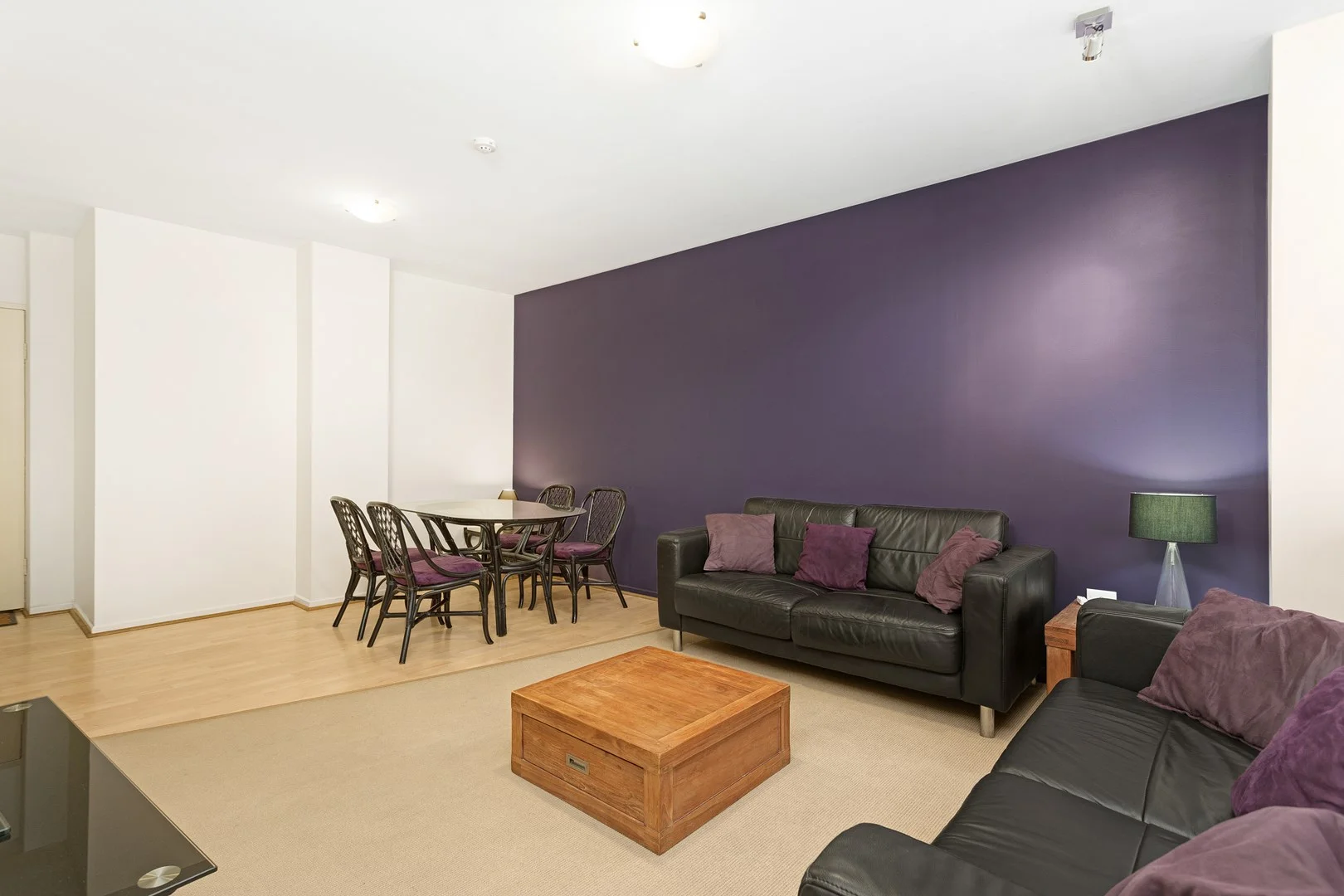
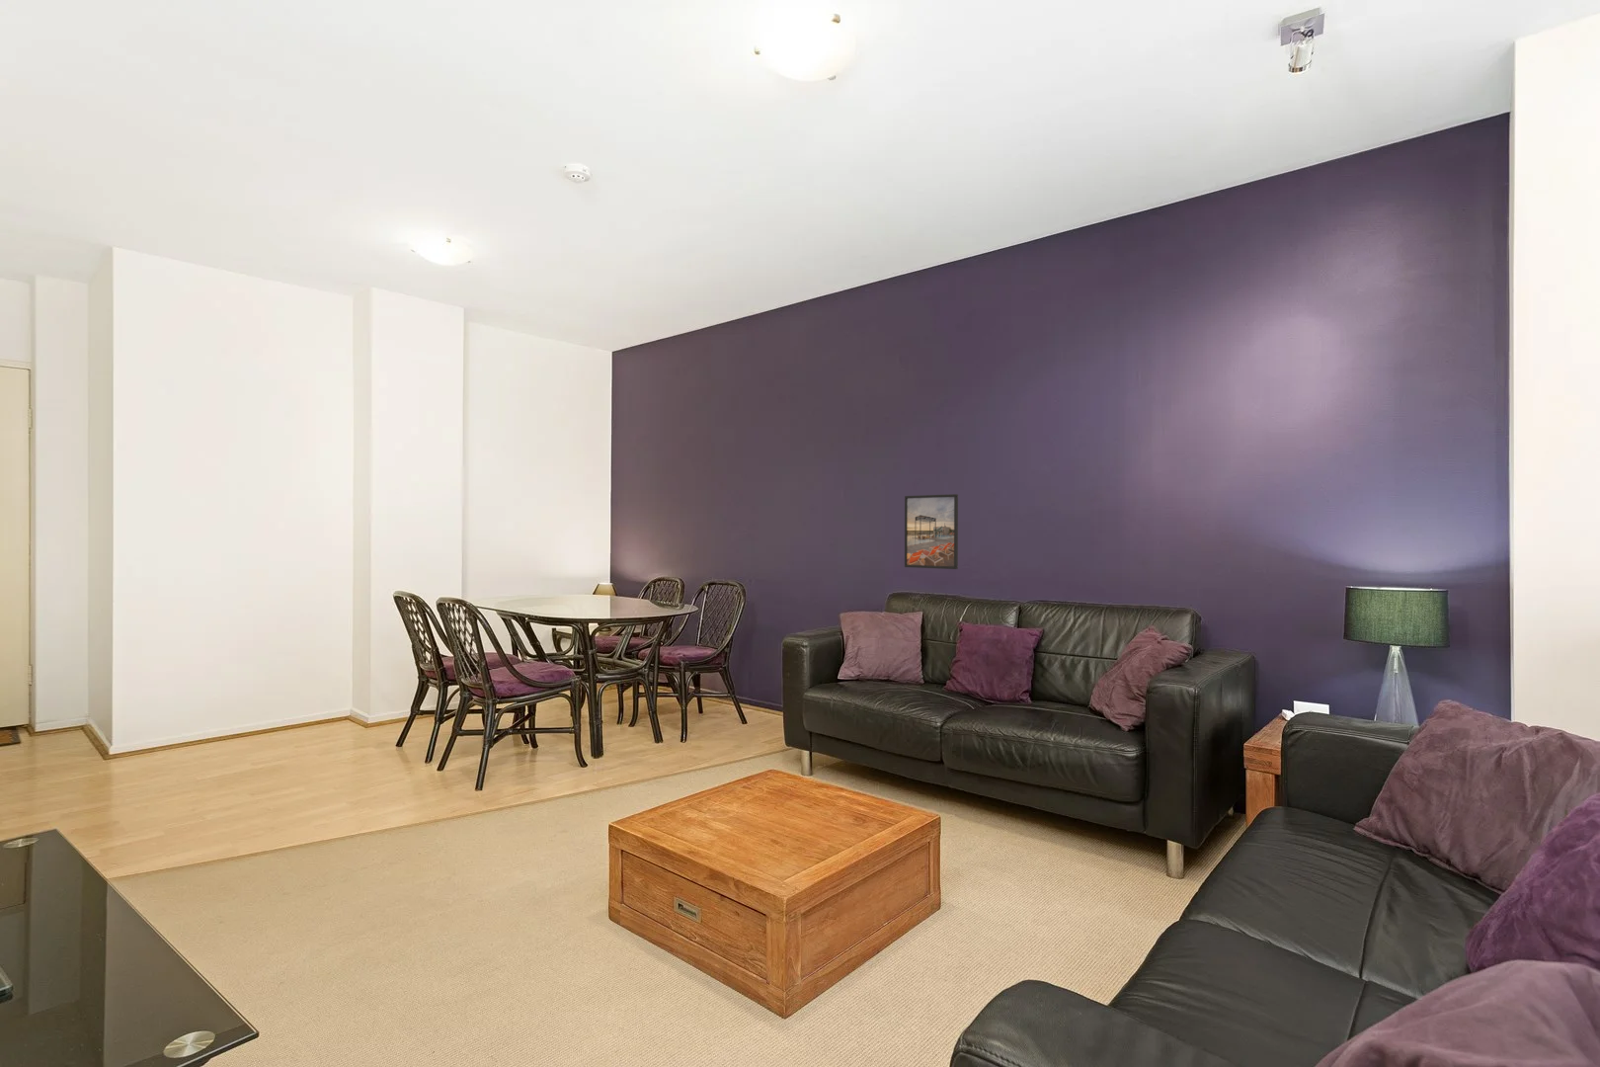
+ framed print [904,493,960,570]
